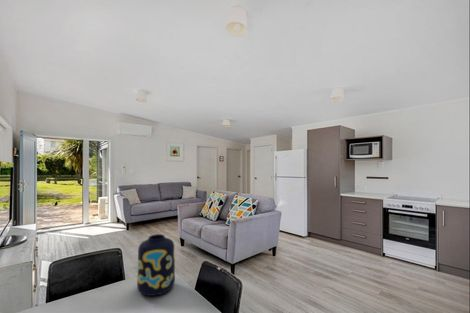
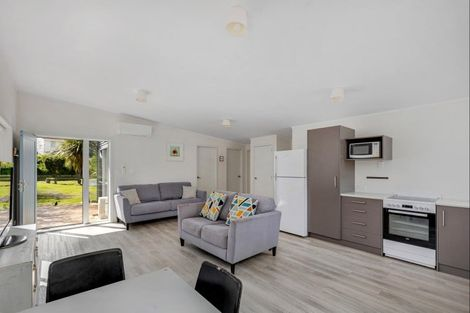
- vase [136,233,176,297]
